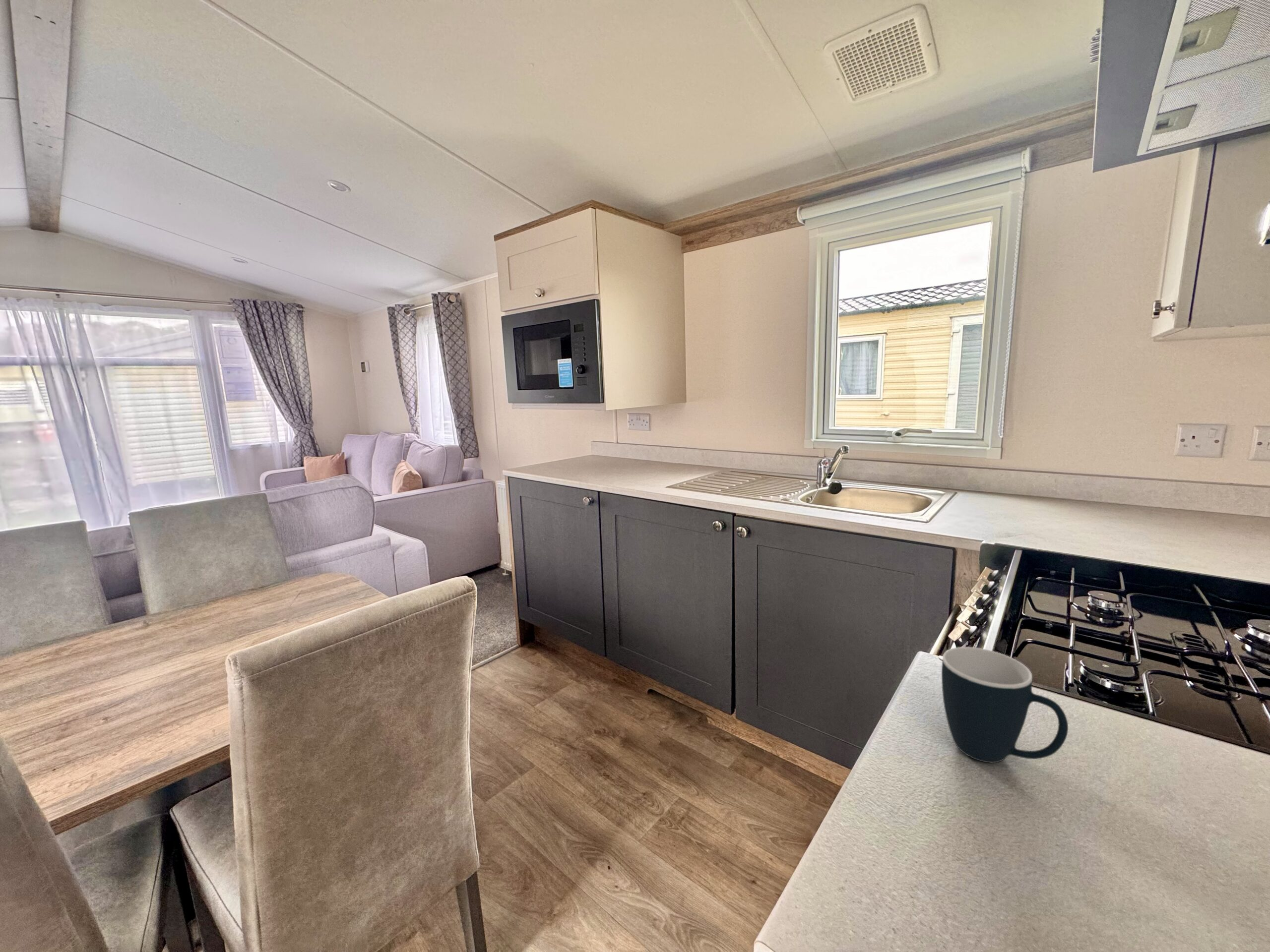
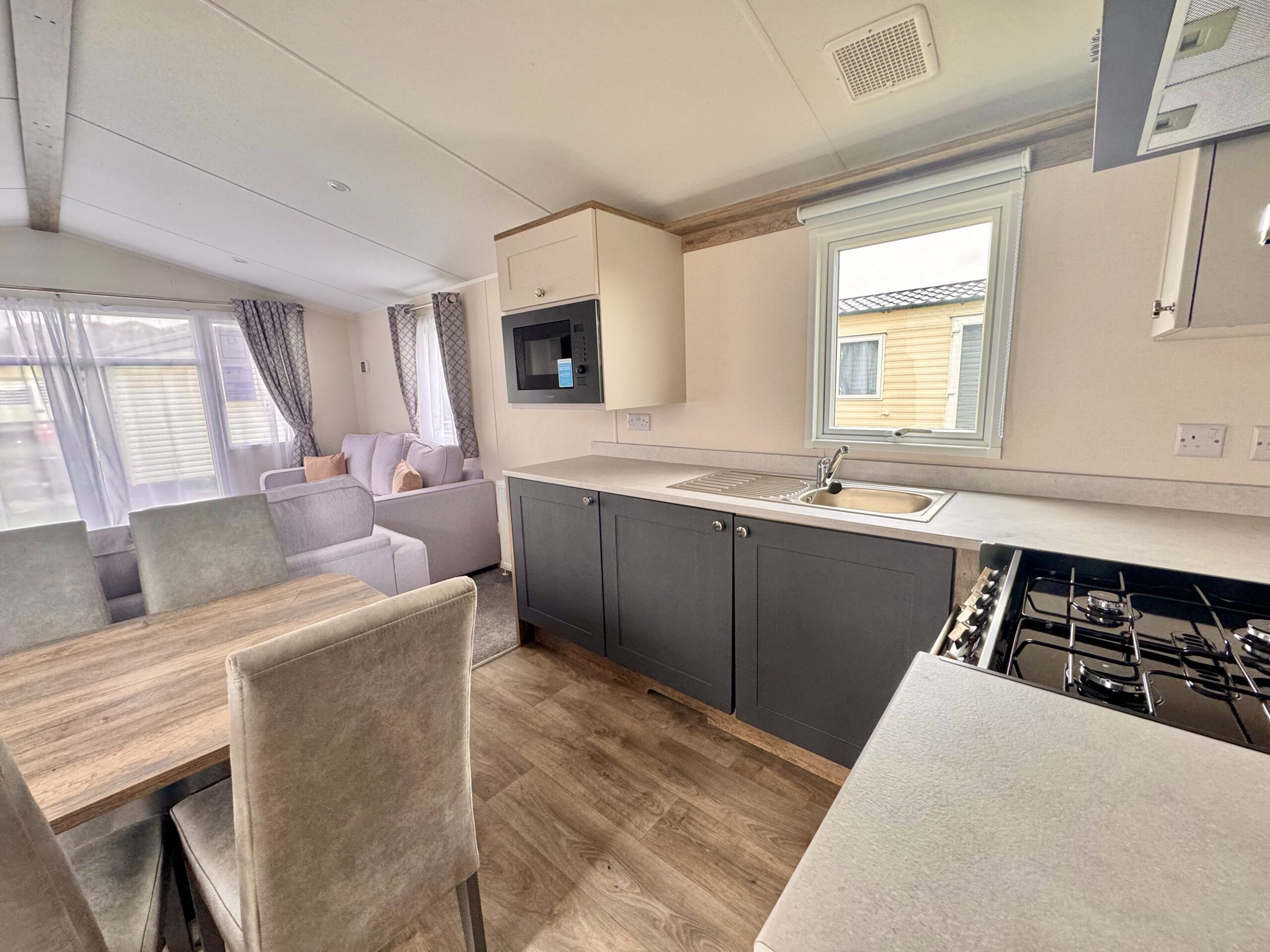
- mug [941,647,1069,764]
